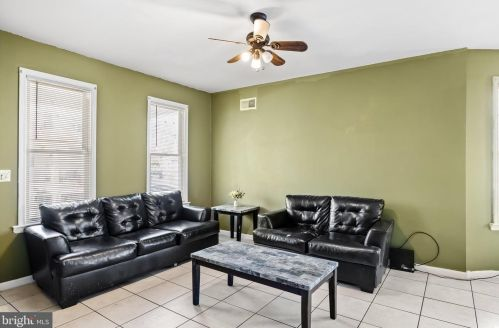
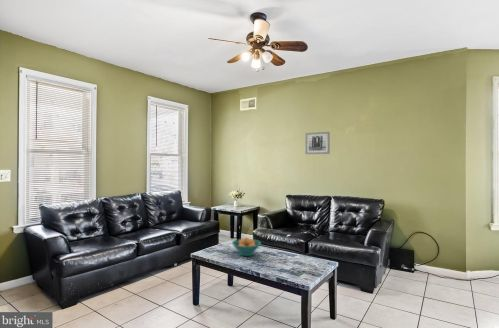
+ fruit bowl [231,236,262,257]
+ wall art [304,131,331,155]
